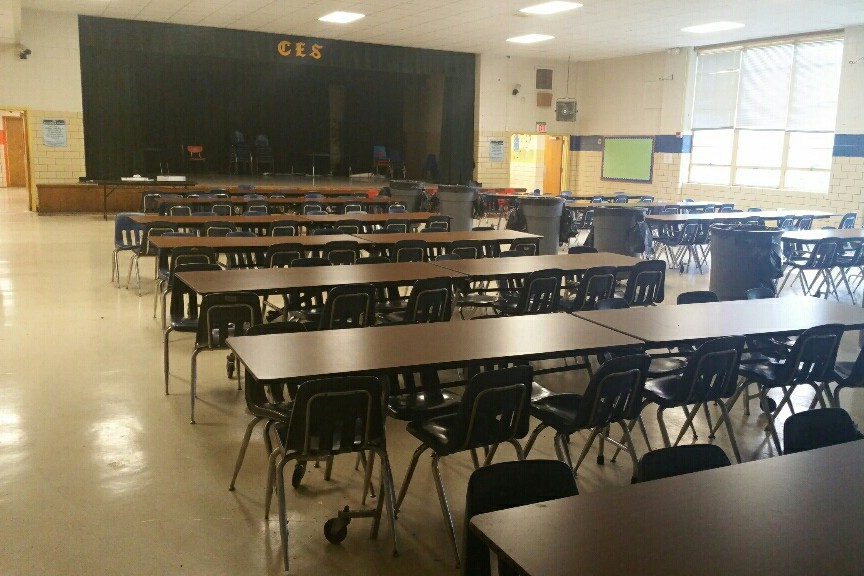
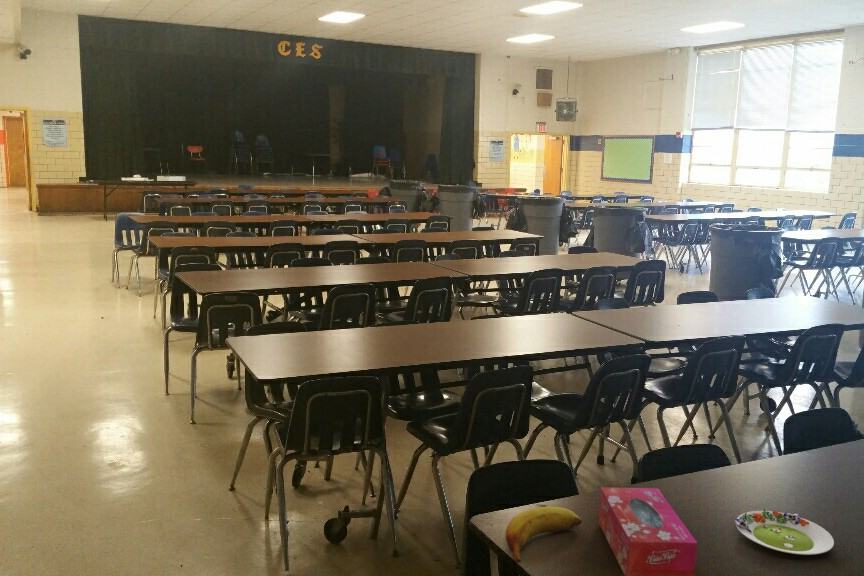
+ salad plate [734,508,835,556]
+ tissue box [598,486,698,576]
+ fruit [504,506,583,563]
